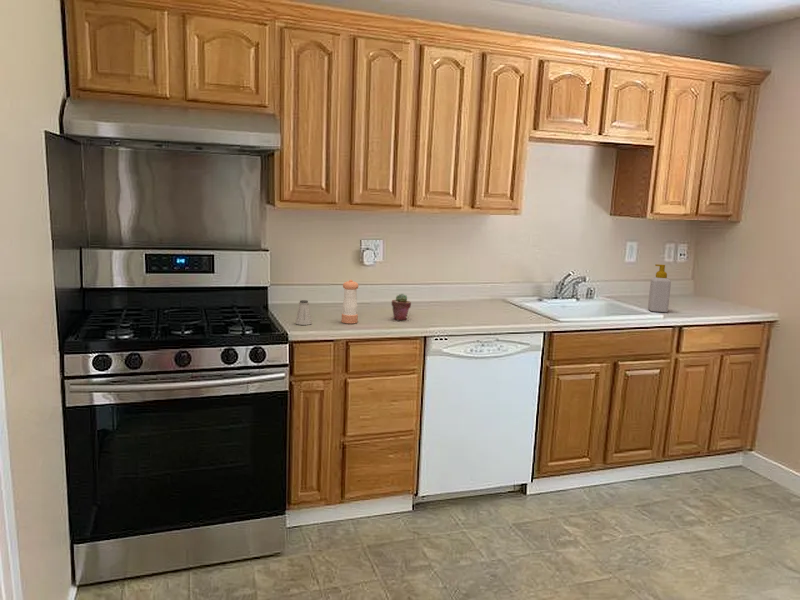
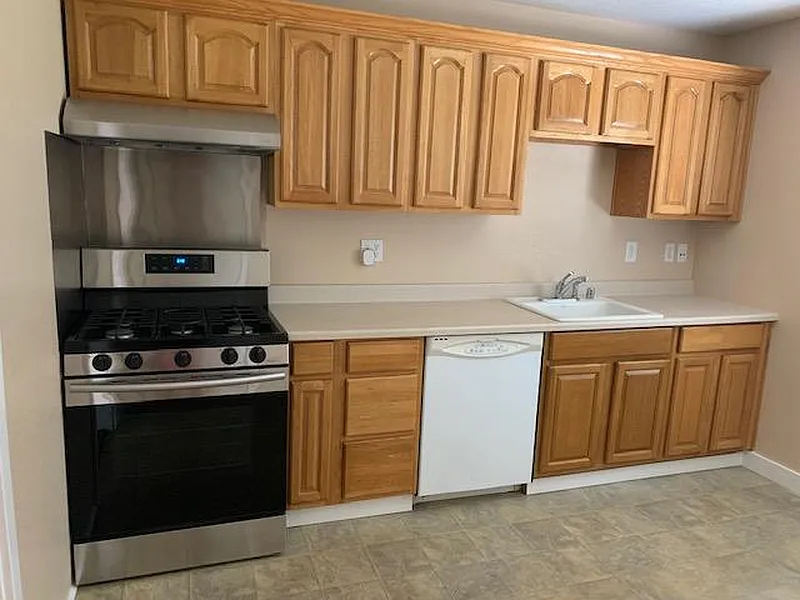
- saltshaker [294,299,313,326]
- pepper shaker [341,279,359,324]
- potted succulent [391,293,412,321]
- soap bottle [647,263,672,313]
